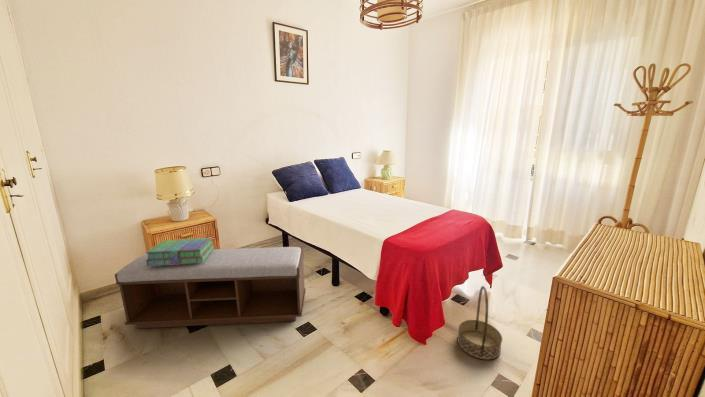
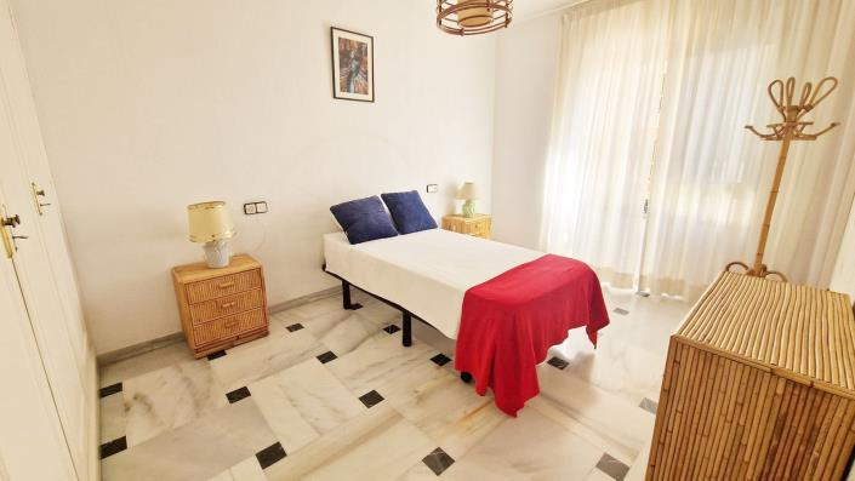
- bench [114,246,306,329]
- basket [457,285,503,361]
- stack of books [145,237,215,266]
